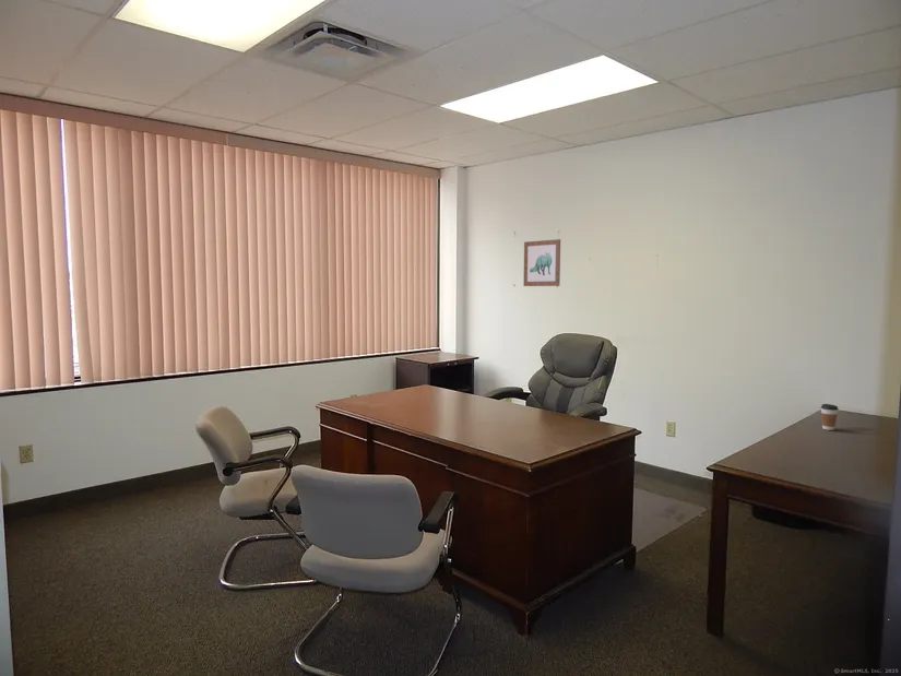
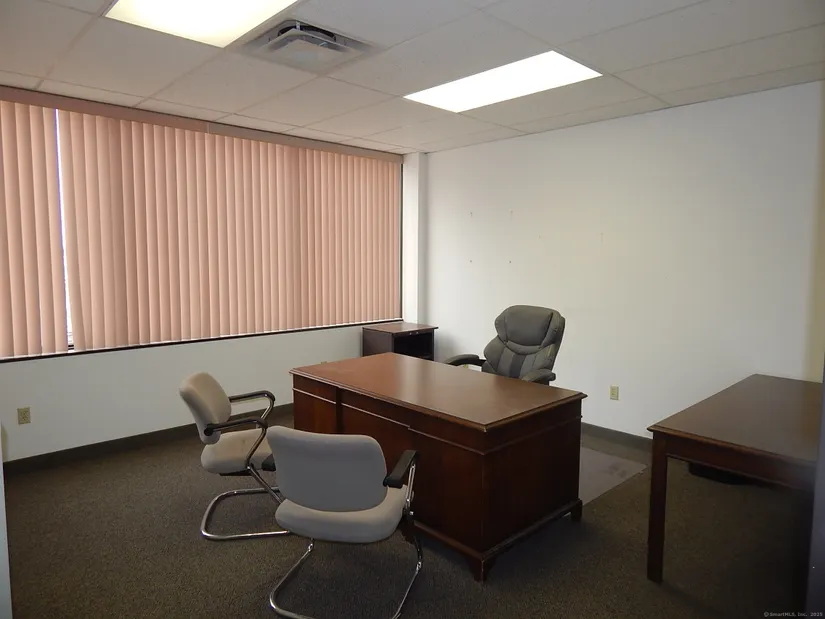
- wall art [522,238,561,287]
- coffee cup [820,403,839,431]
